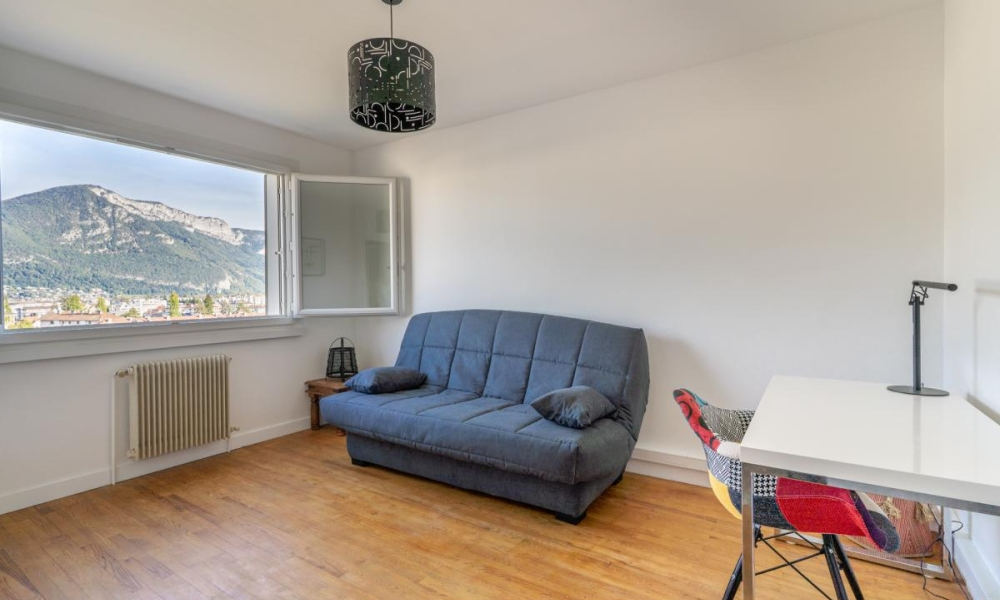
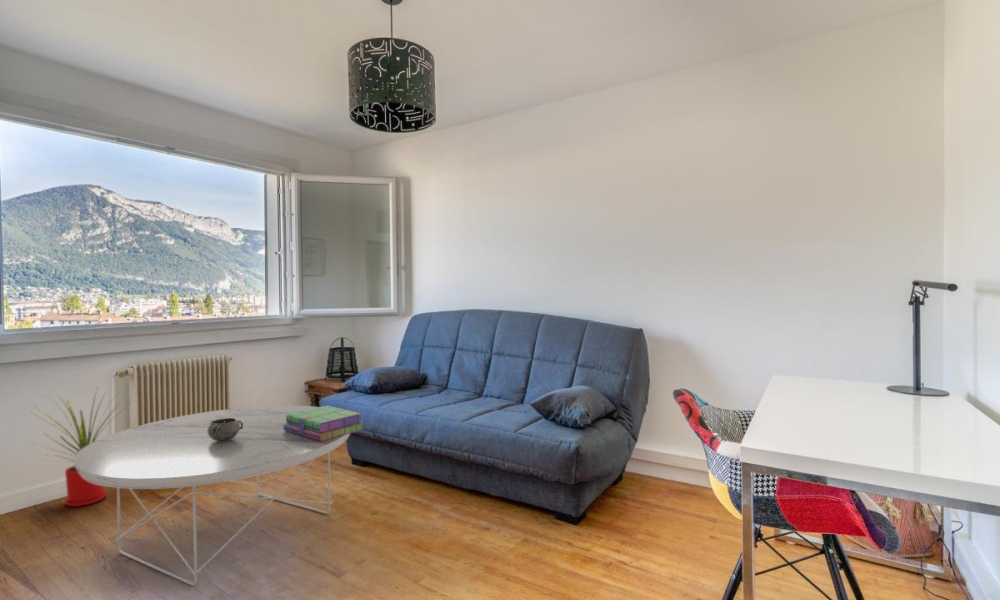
+ decorative bowl [208,418,243,441]
+ coffee table [72,404,351,587]
+ stack of books [283,405,365,441]
+ house plant [28,385,136,508]
